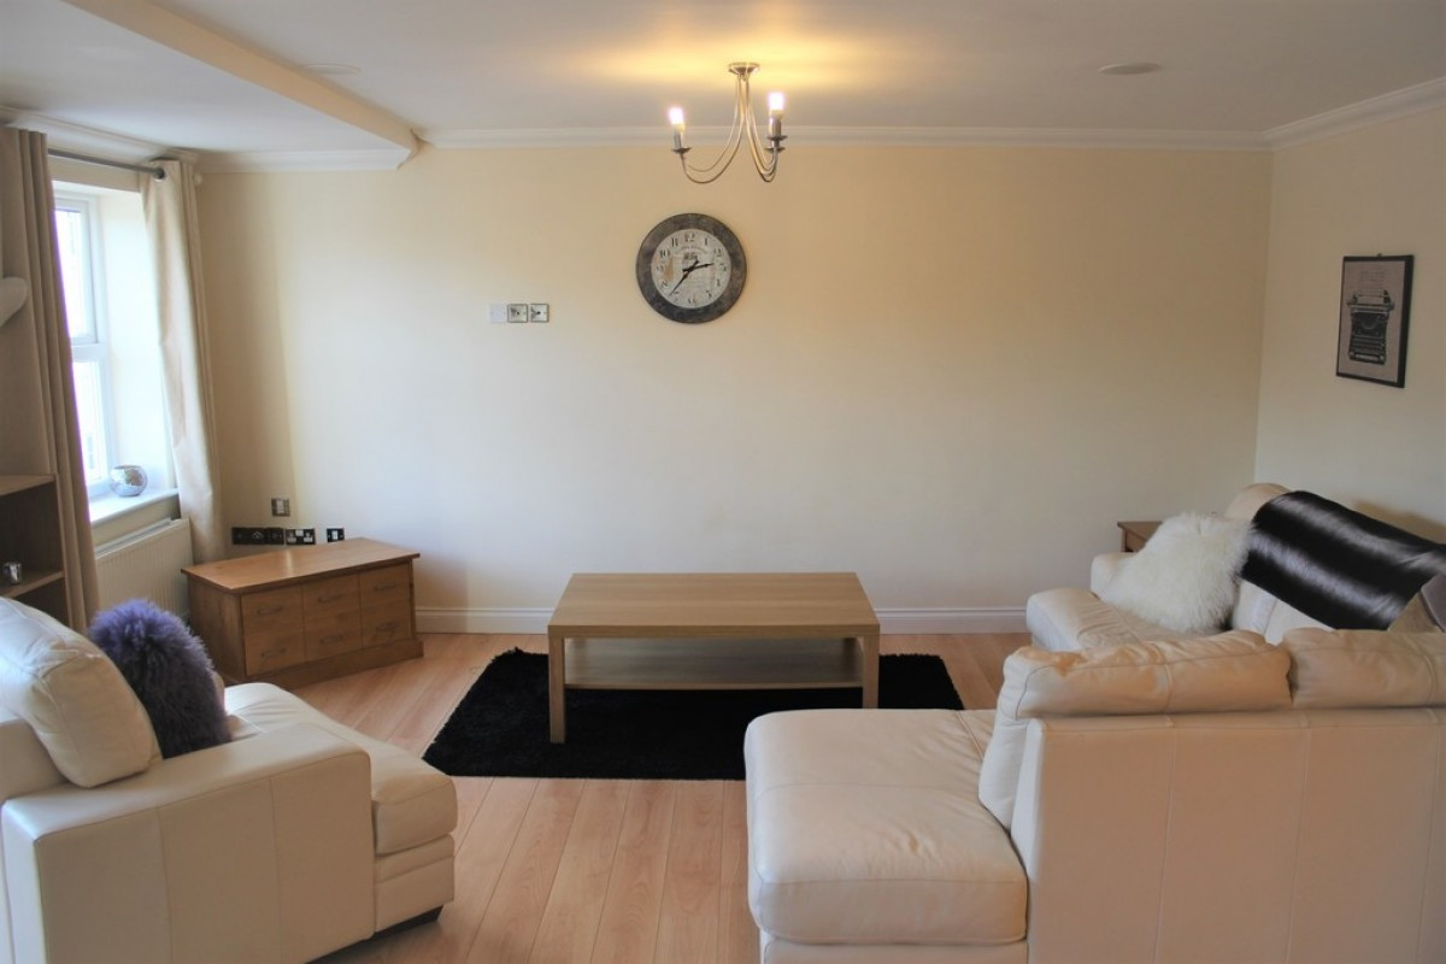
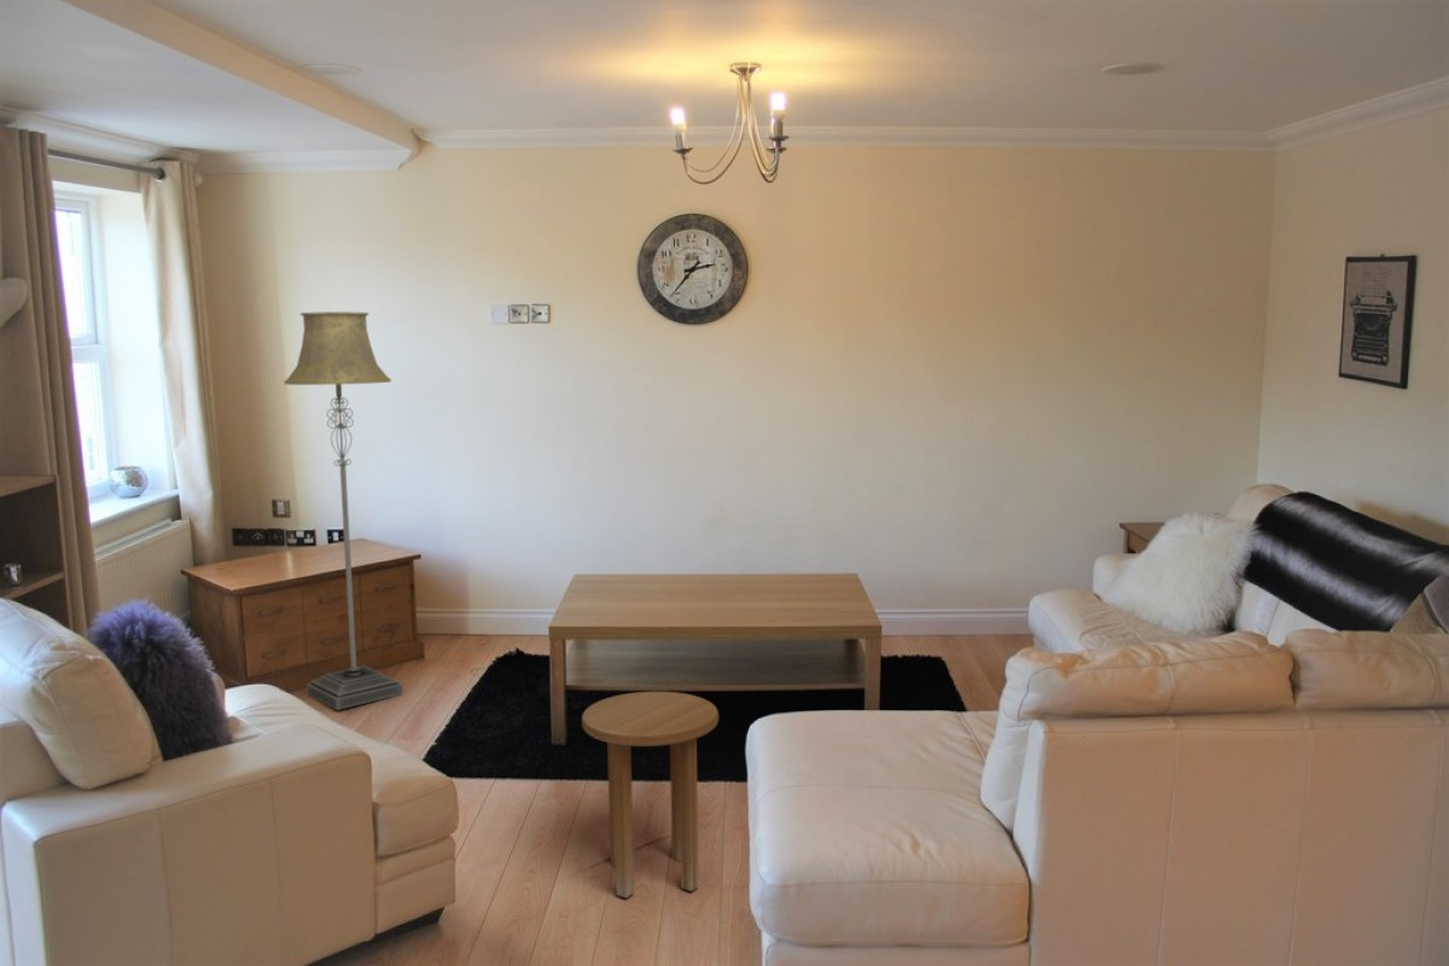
+ floor lamp [284,310,405,711]
+ side table [581,691,720,900]
